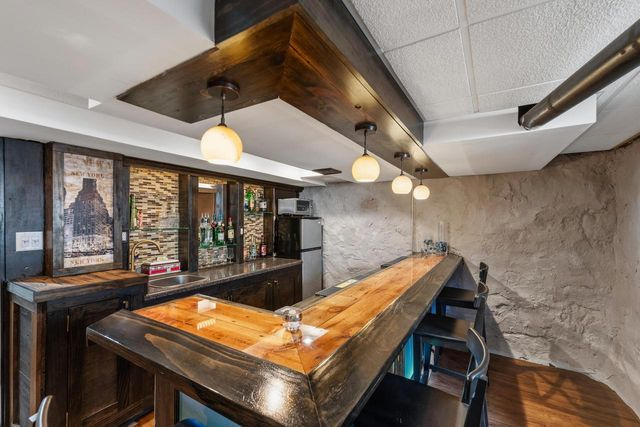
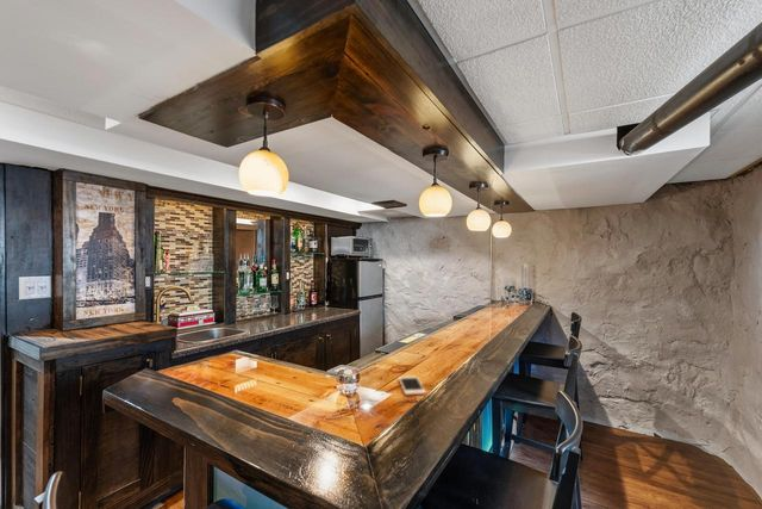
+ cell phone [398,375,427,397]
